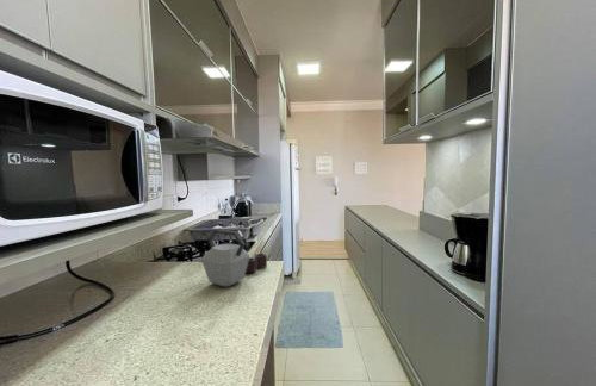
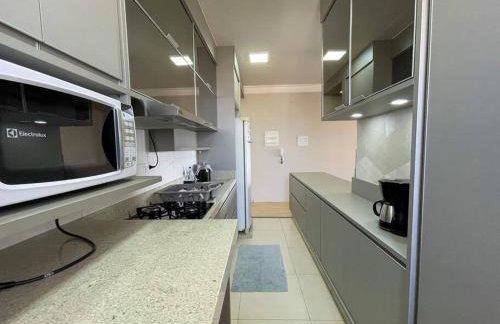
- kettle [200,229,268,288]
